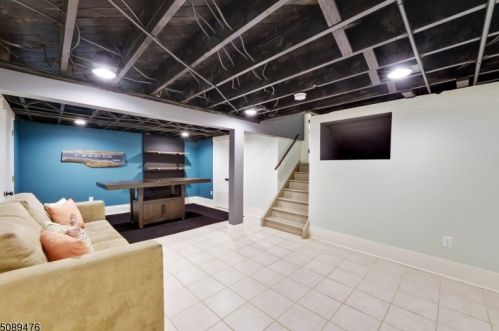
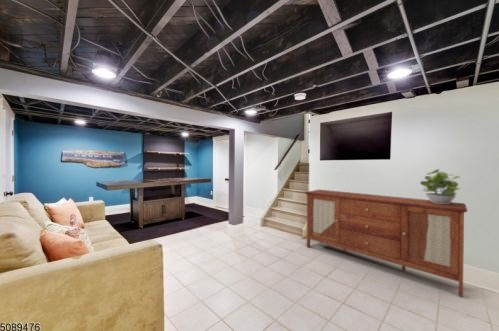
+ potted plant [419,168,462,204]
+ sideboard [304,189,468,298]
